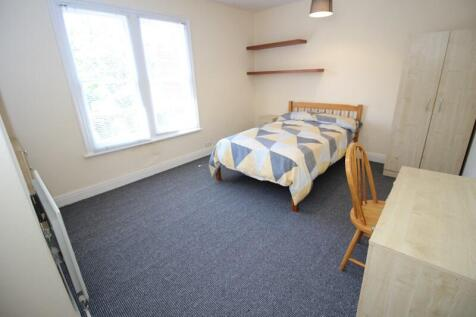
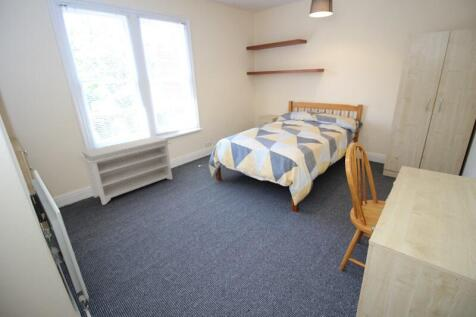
+ bench [78,136,174,206]
